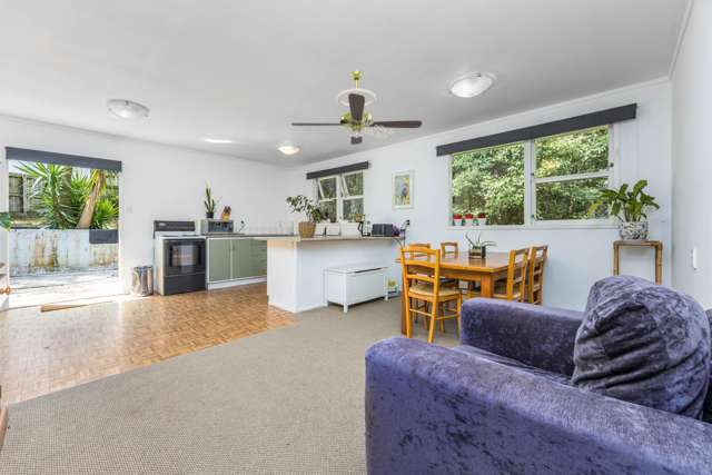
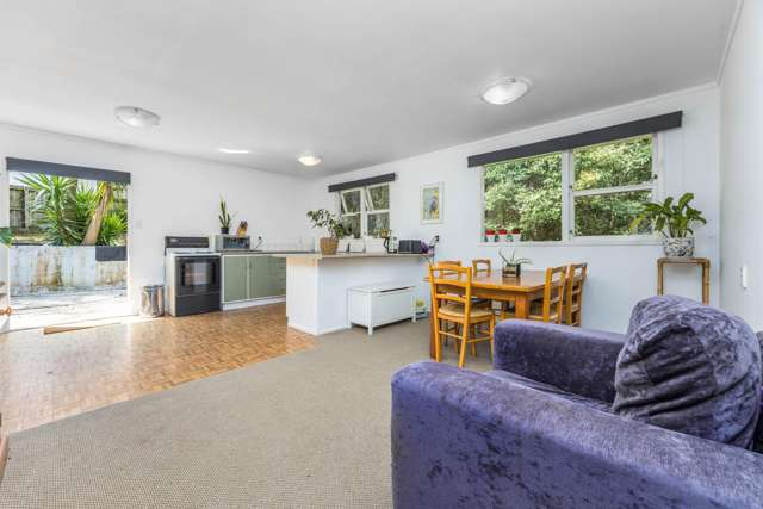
- ceiling fan [290,70,423,146]
